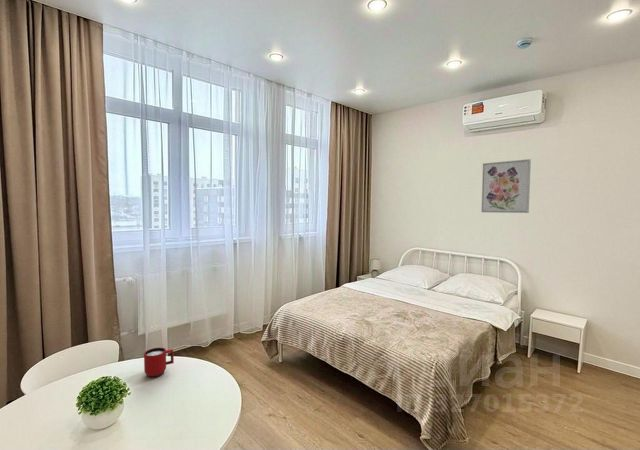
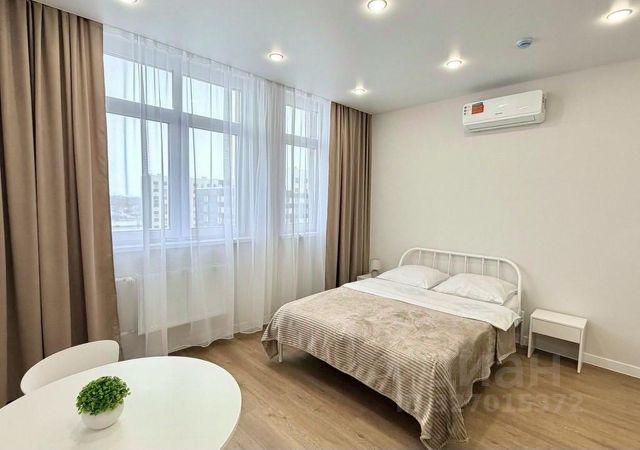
- mug [143,347,175,378]
- wall art [480,158,532,214]
